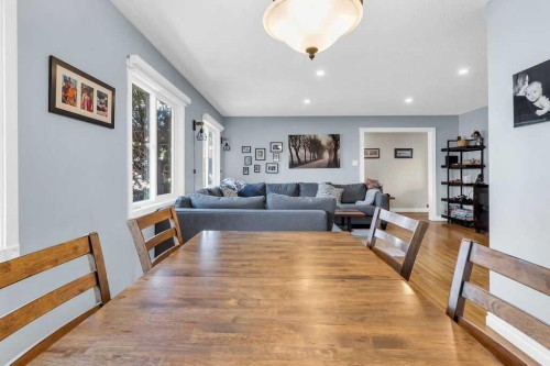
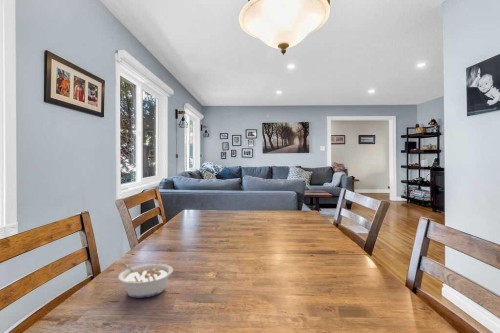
+ legume [117,262,174,299]
